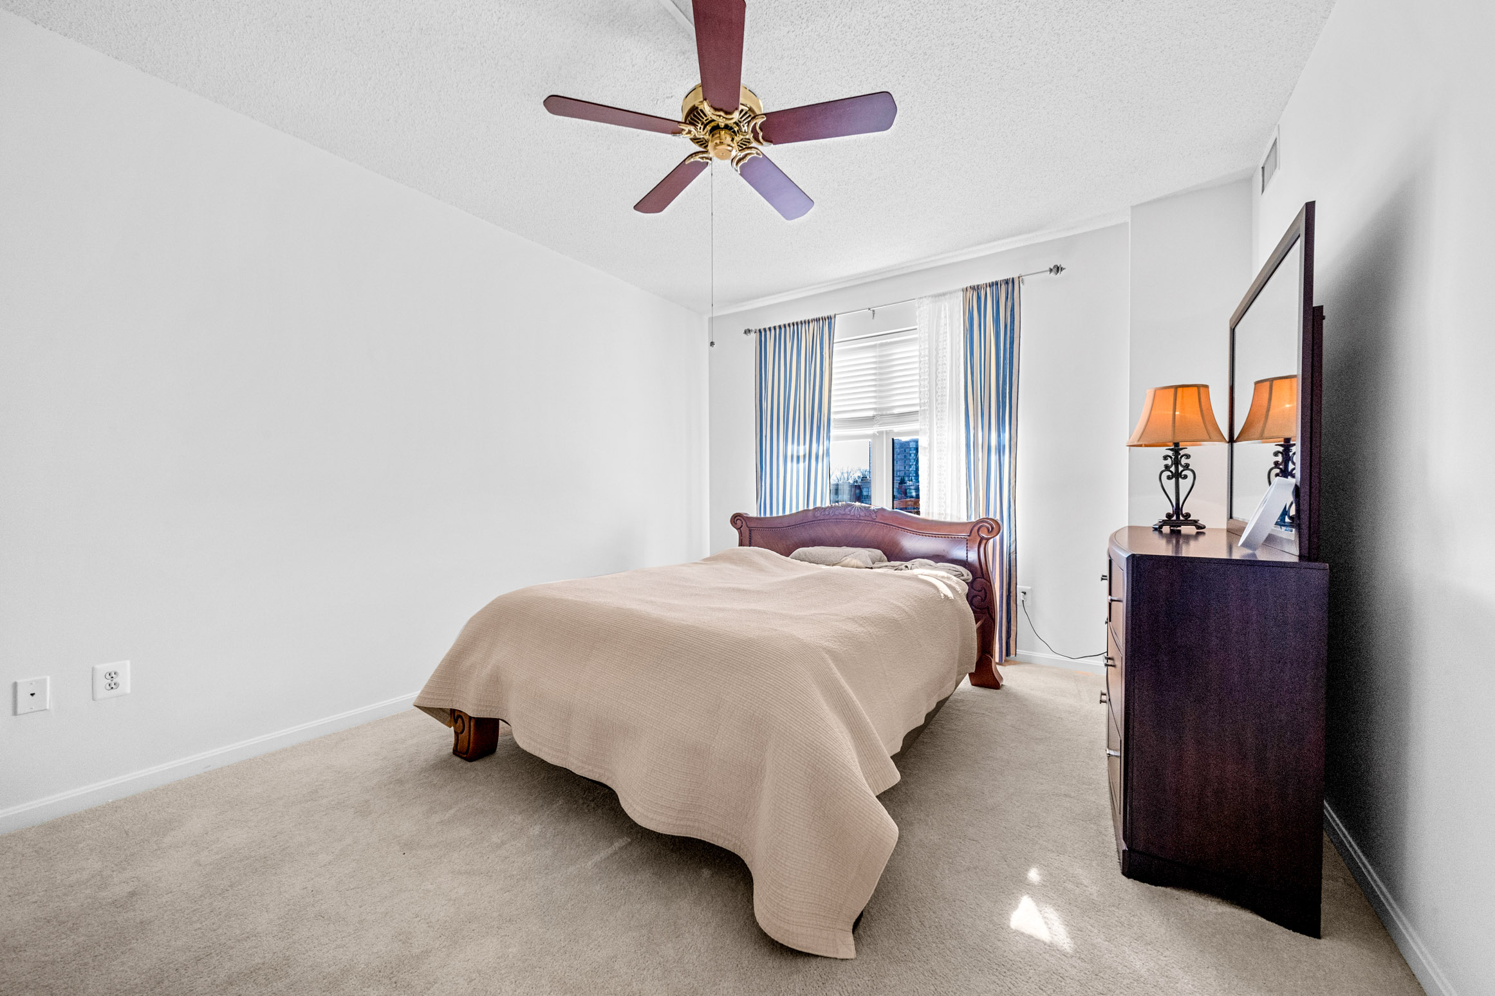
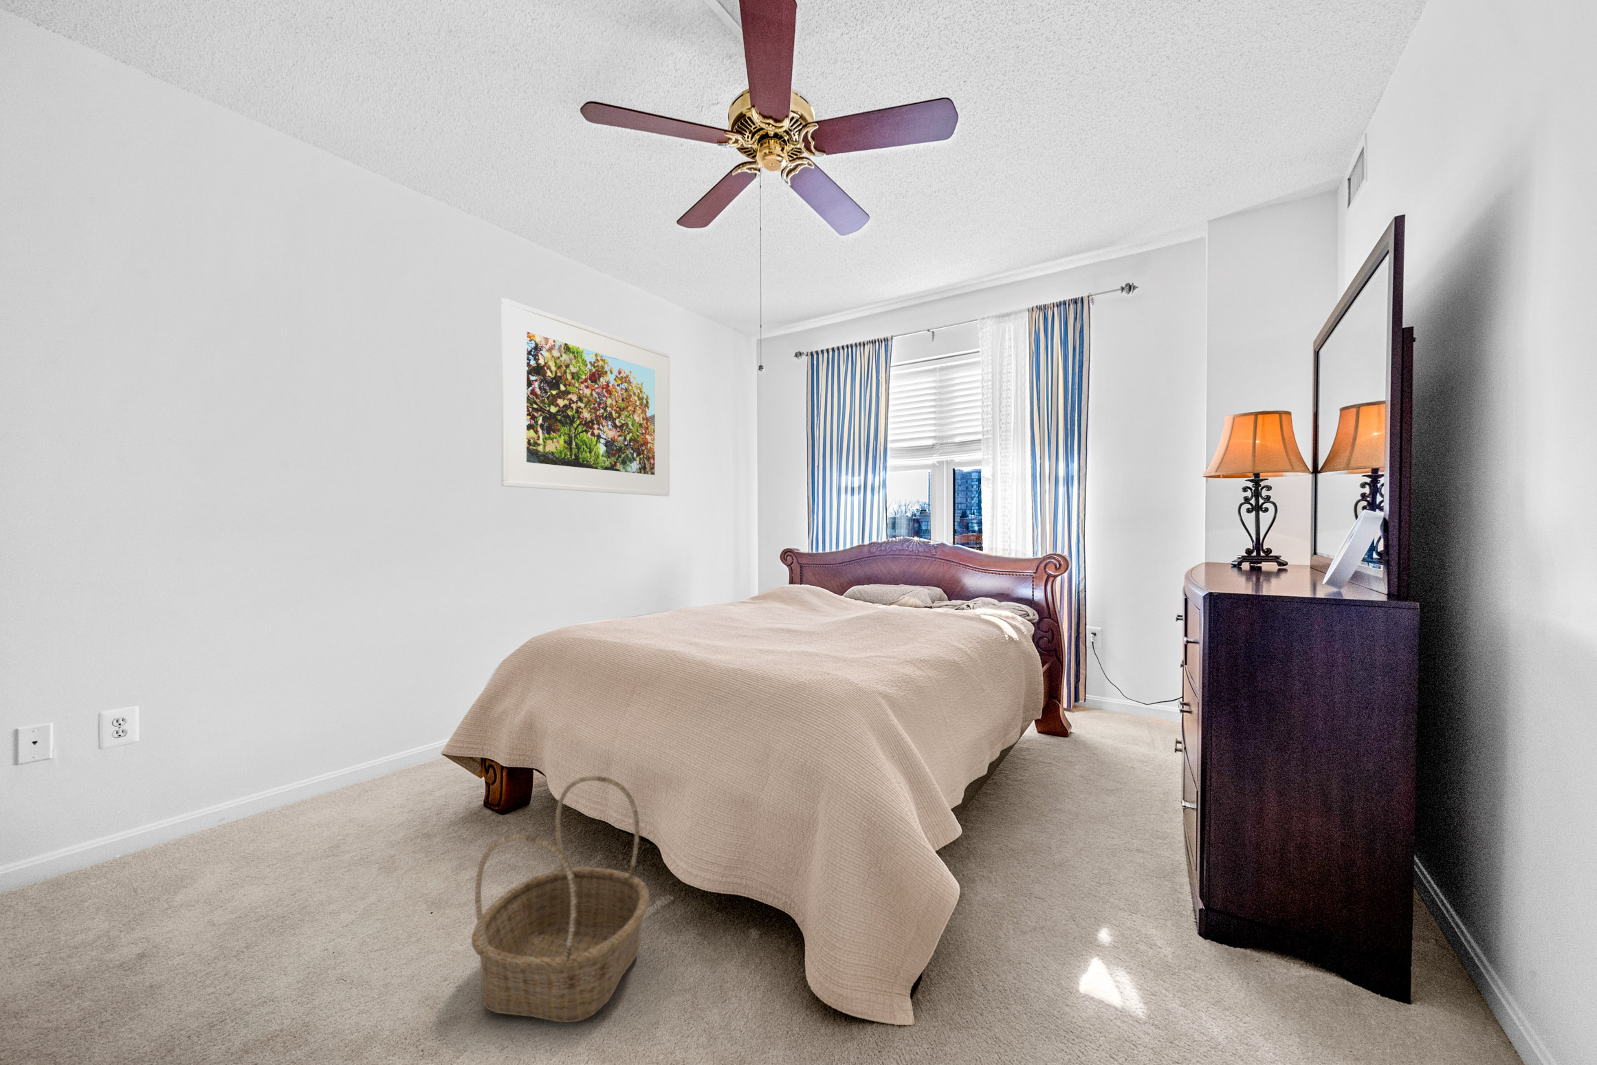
+ basket [471,775,650,1023]
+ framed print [500,297,670,497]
